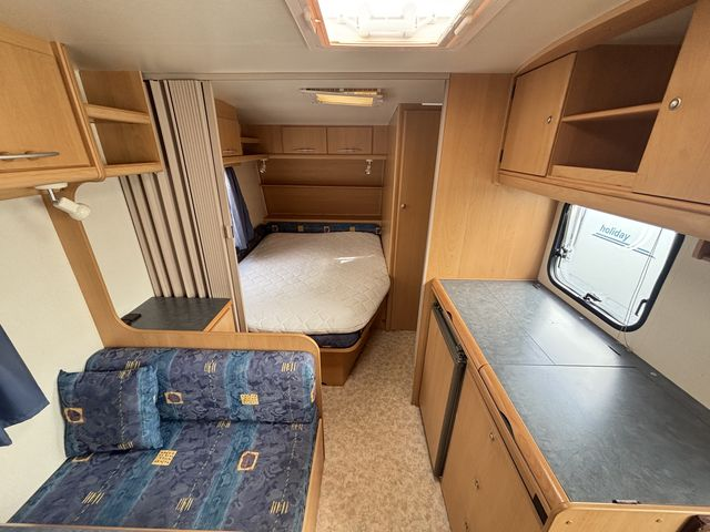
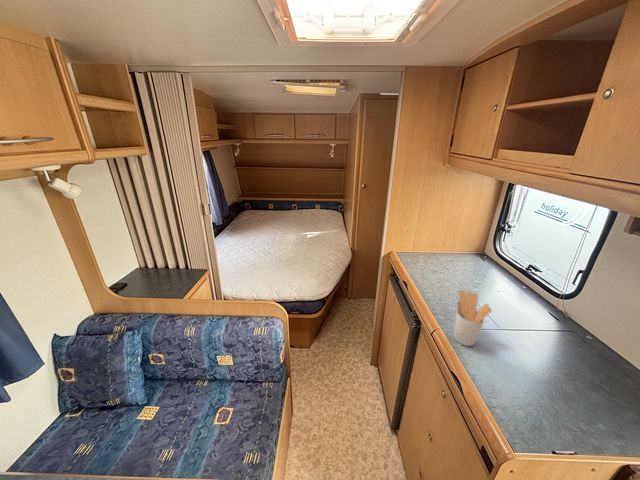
+ utensil holder [452,289,493,347]
